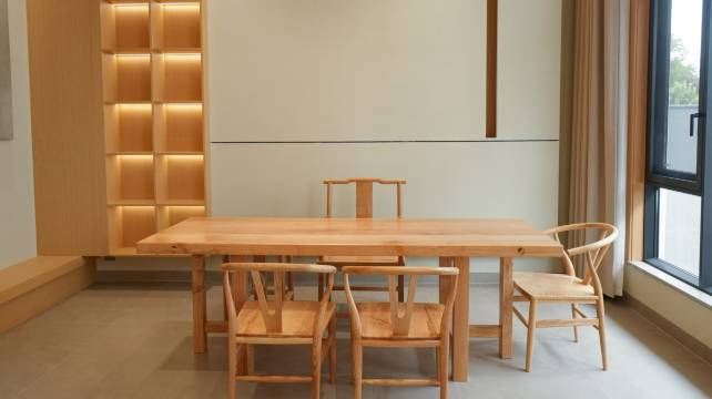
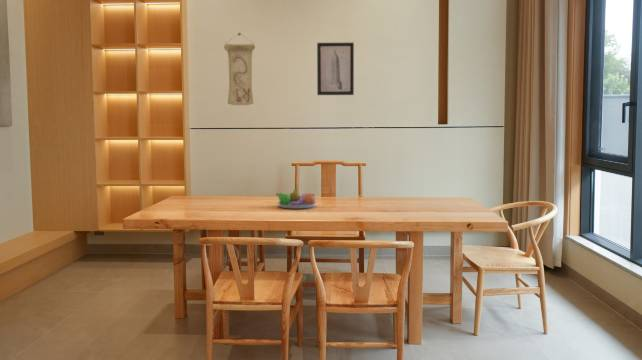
+ fruit bowl [275,188,317,210]
+ wall art [316,42,355,96]
+ wall scroll [223,32,256,106]
